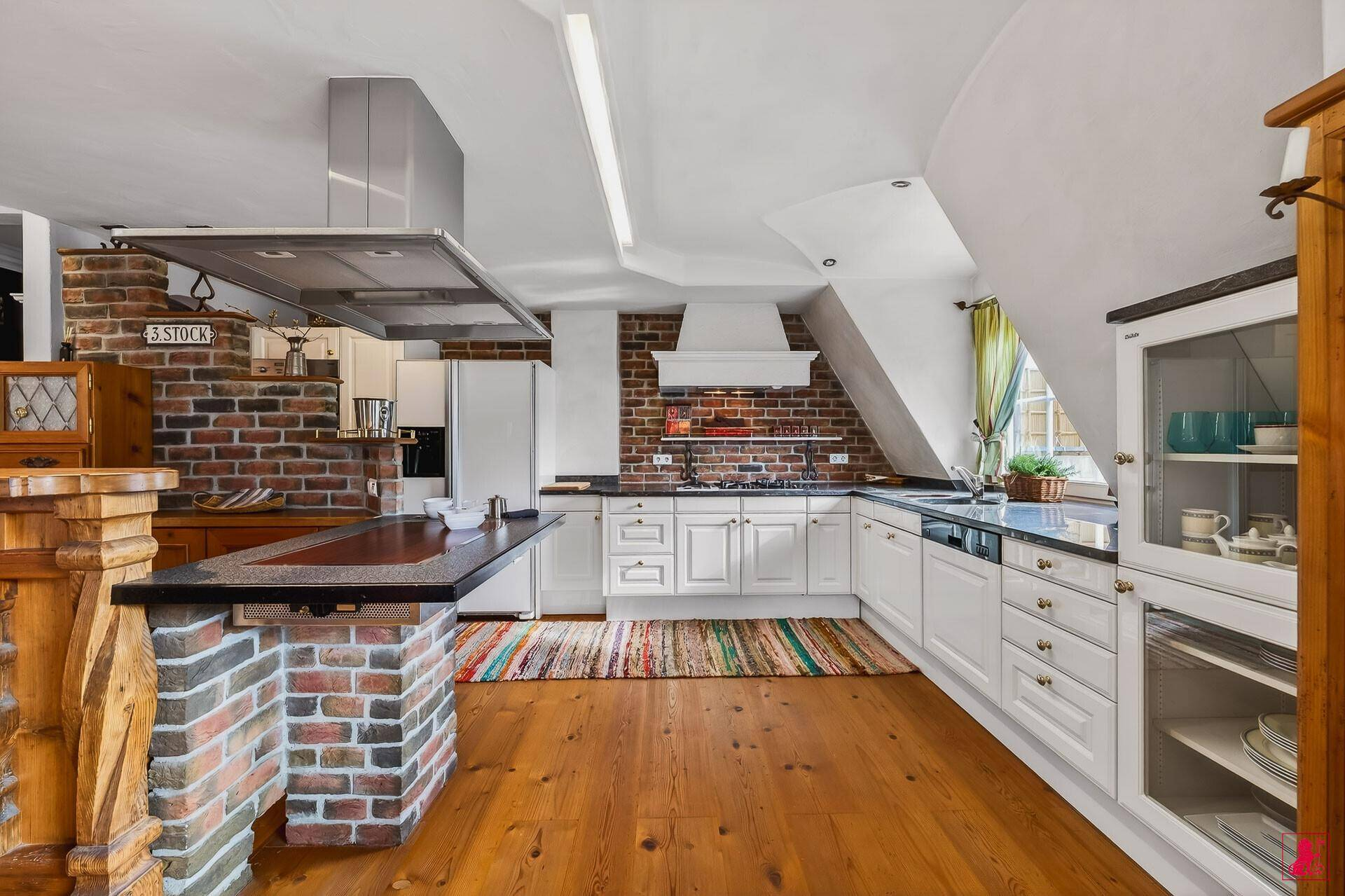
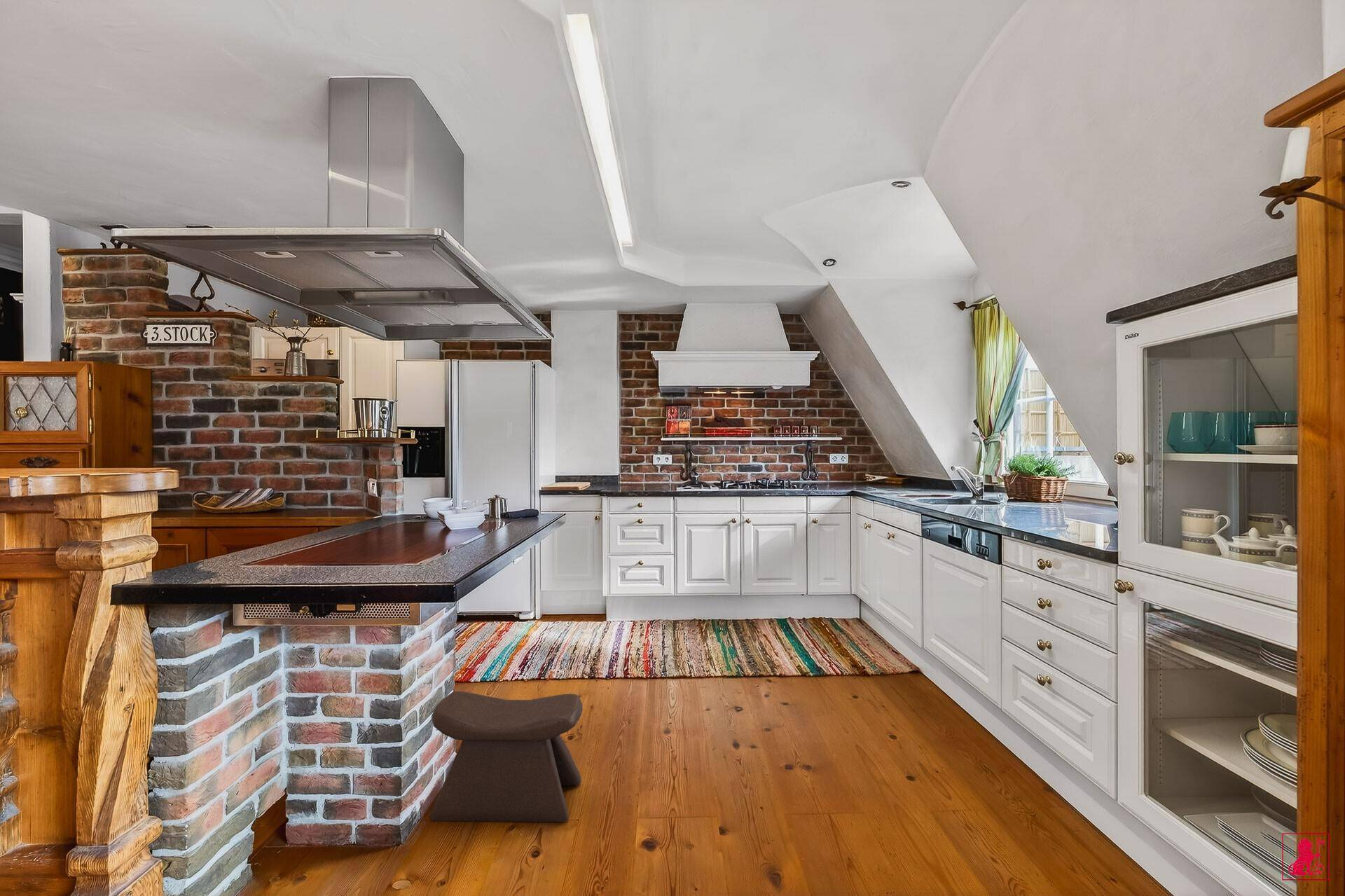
+ stool [429,691,584,822]
